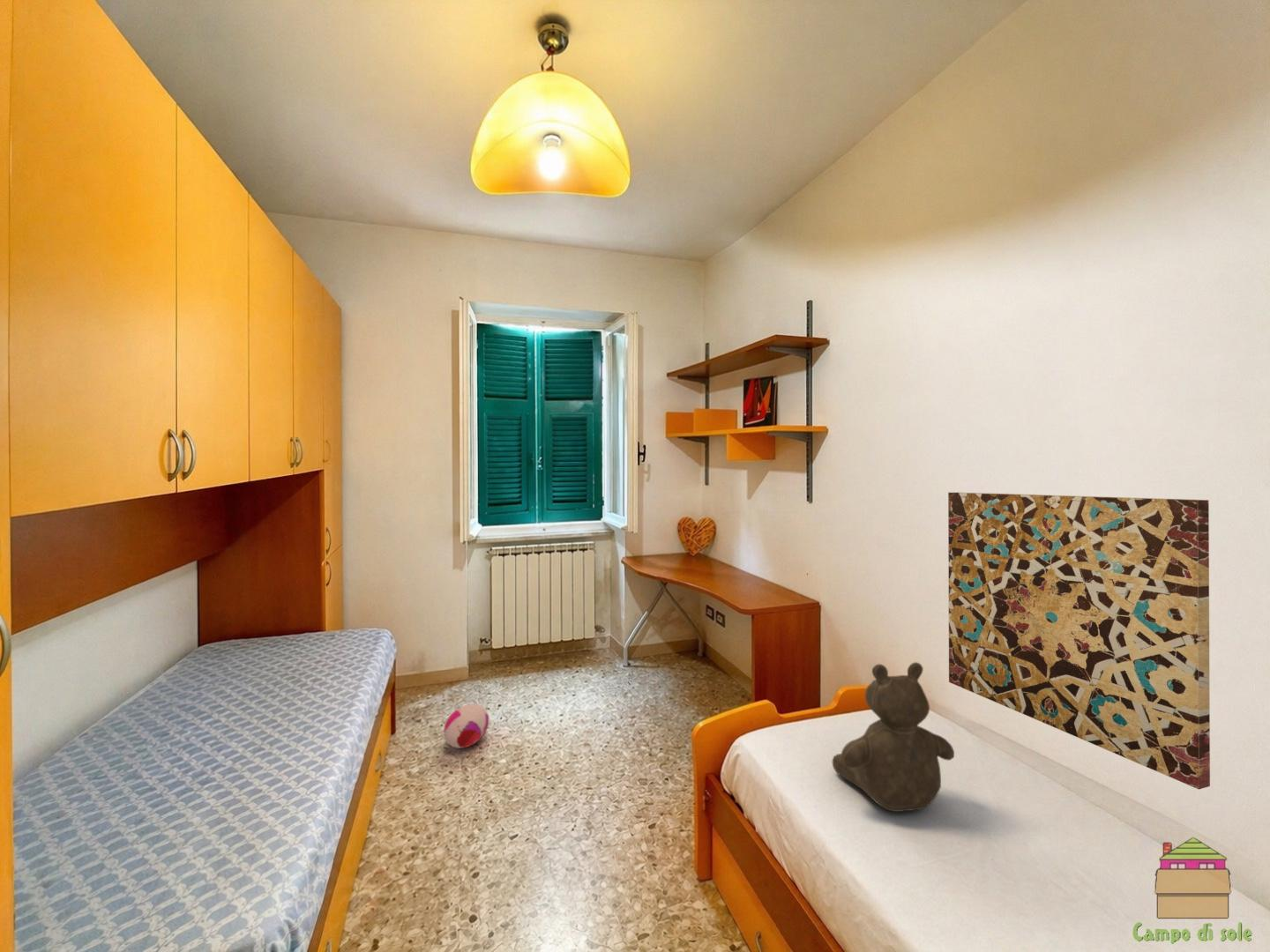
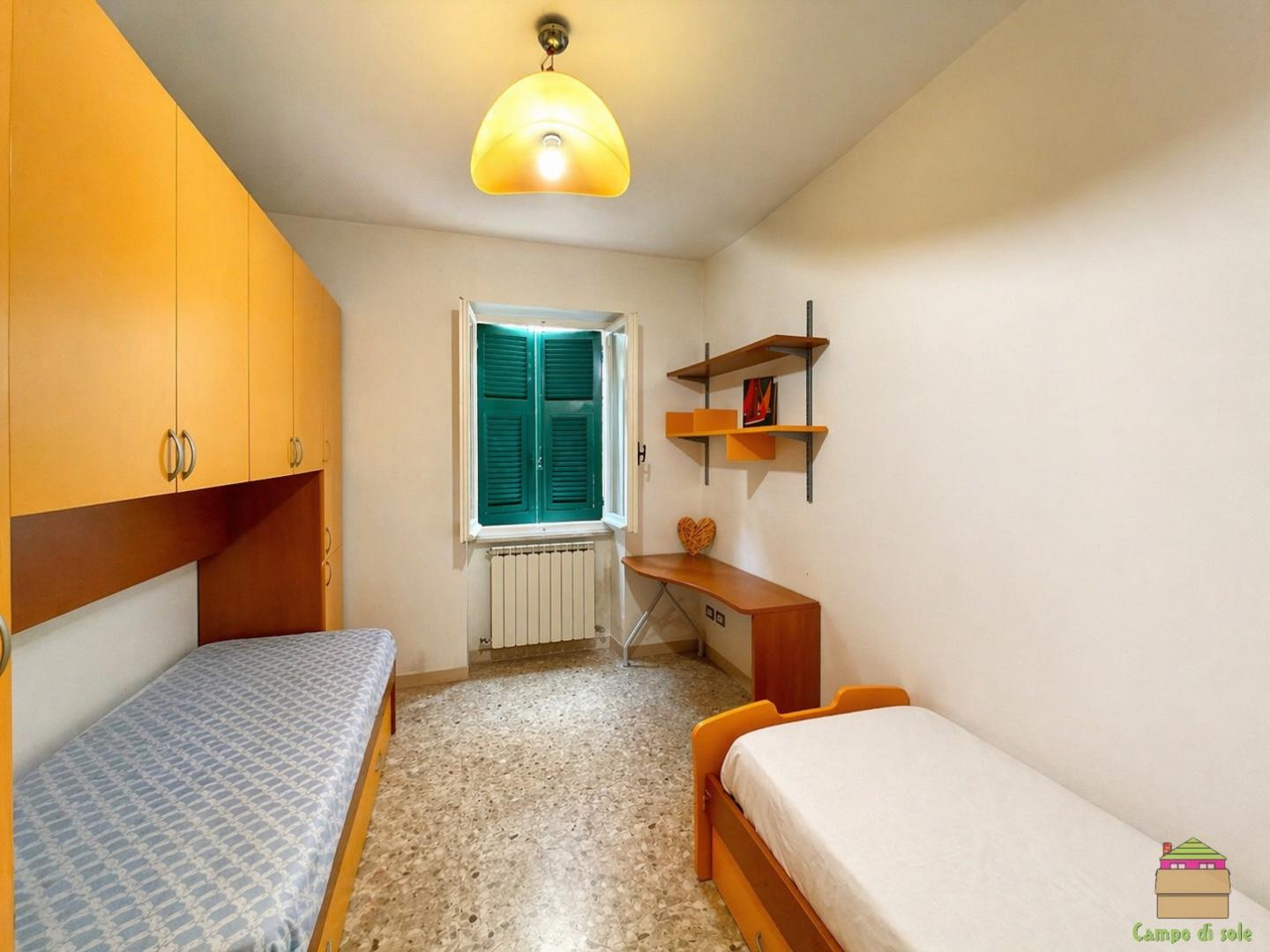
- plush toy [443,703,489,749]
- teddy bear [832,661,955,813]
- wall art [947,492,1211,790]
